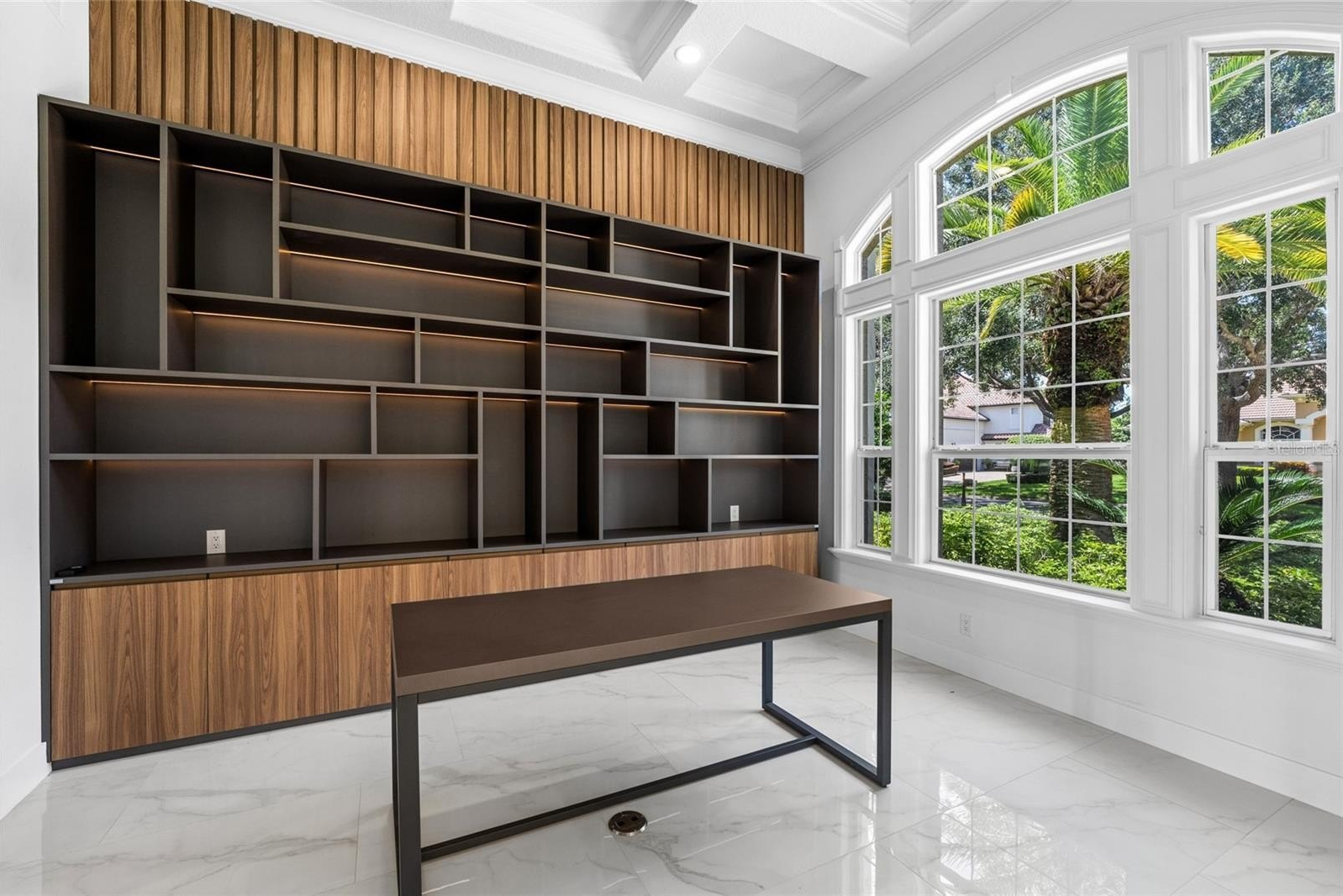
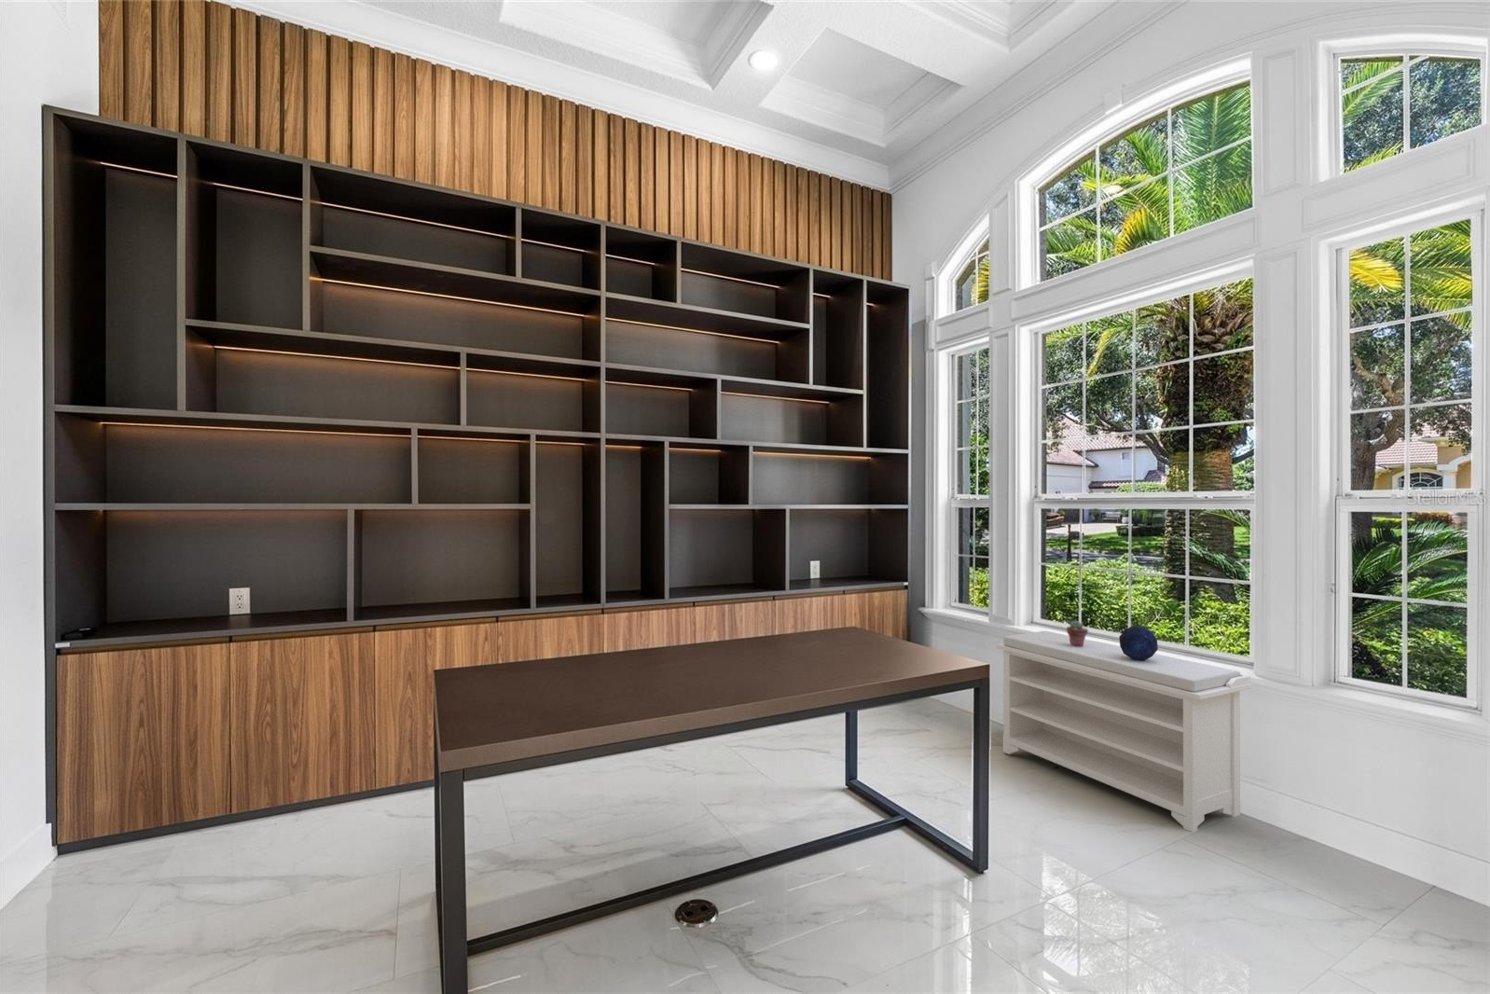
+ bench [996,630,1253,833]
+ decorative orb [1118,625,1159,660]
+ potted succulent [1066,619,1089,647]
